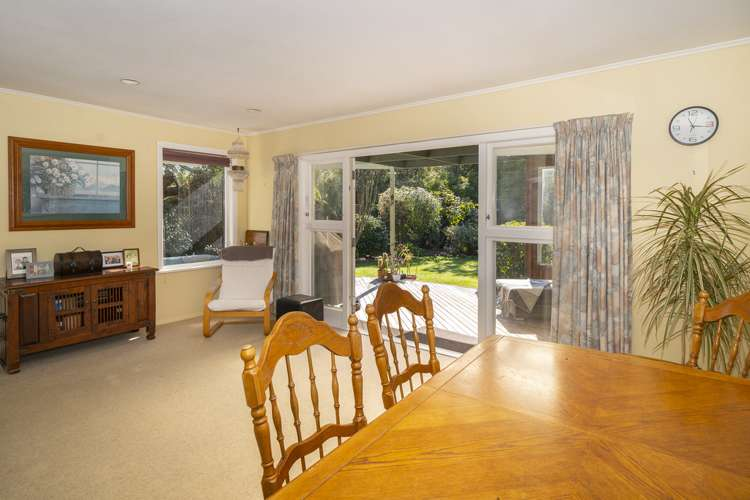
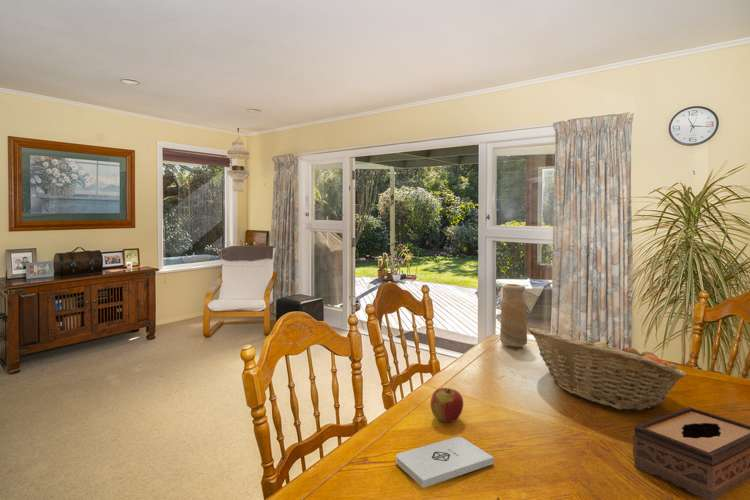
+ notepad [395,436,495,489]
+ fruit basket [527,327,687,412]
+ tissue box [632,406,750,500]
+ apple [430,387,464,423]
+ vase [499,283,528,348]
